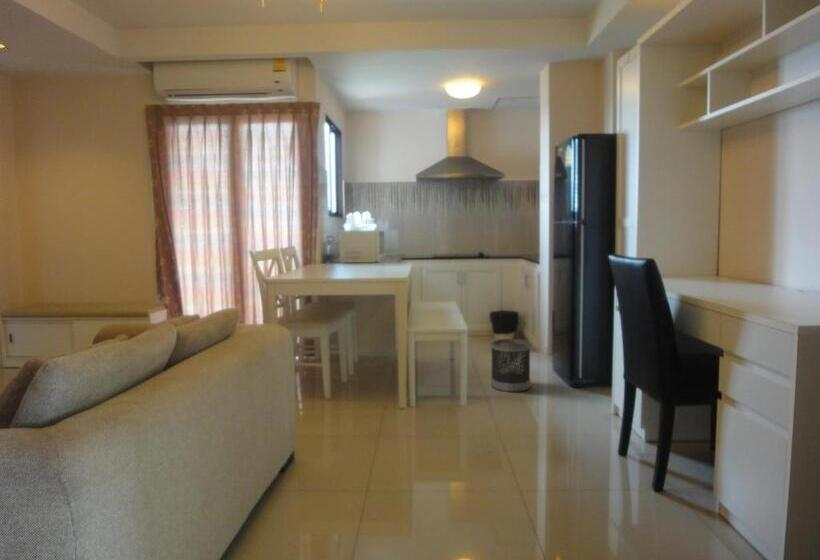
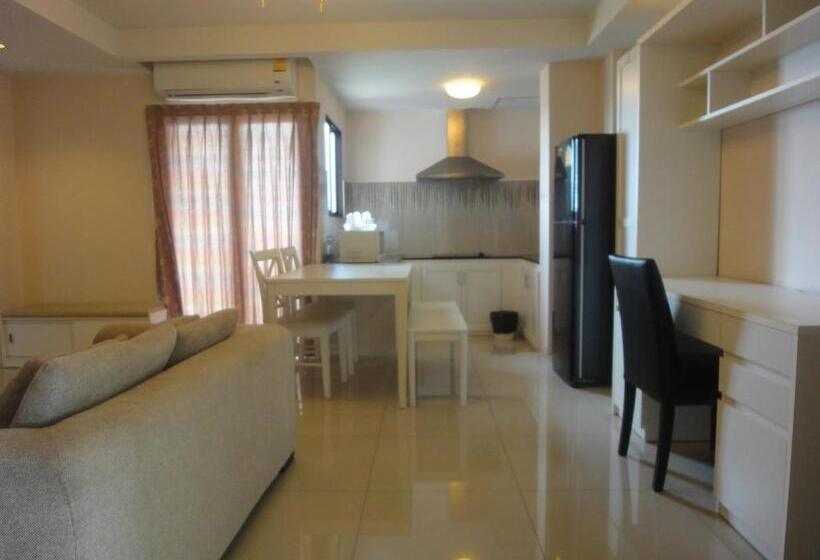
- wastebasket [490,338,532,393]
